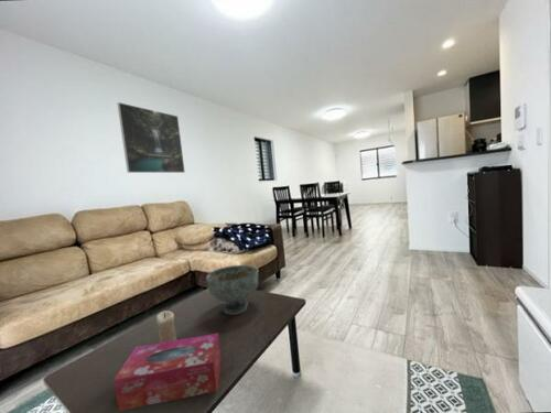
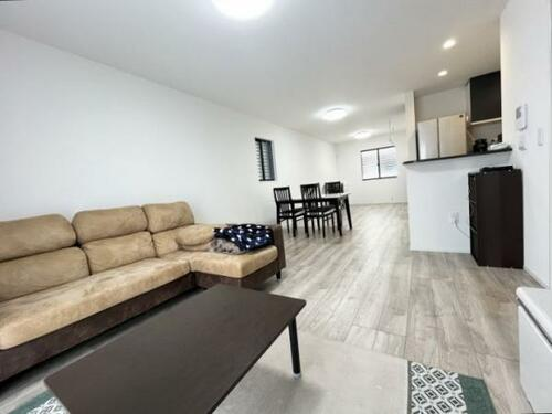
- candle [155,309,177,344]
- tissue box [112,333,223,412]
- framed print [117,101,186,174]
- decorative bowl [205,264,259,316]
